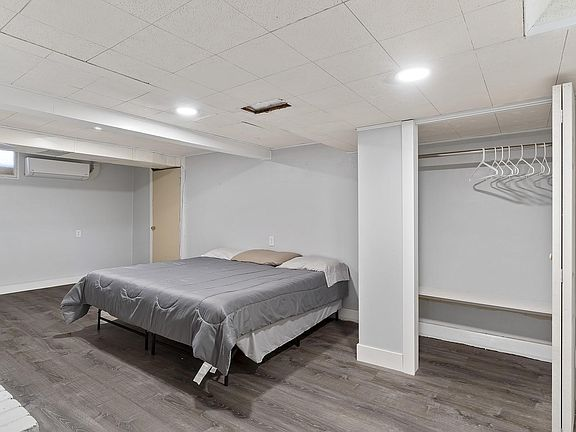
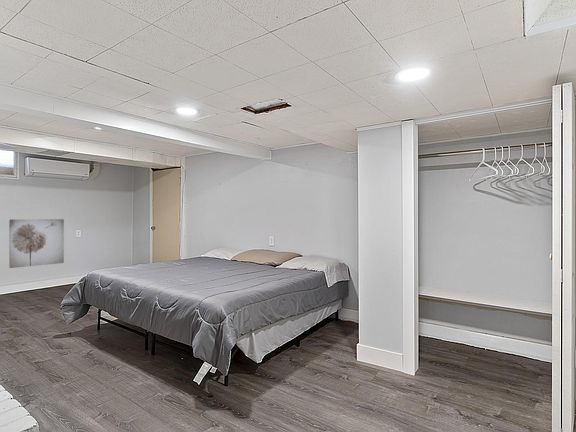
+ wall art [8,218,65,269]
